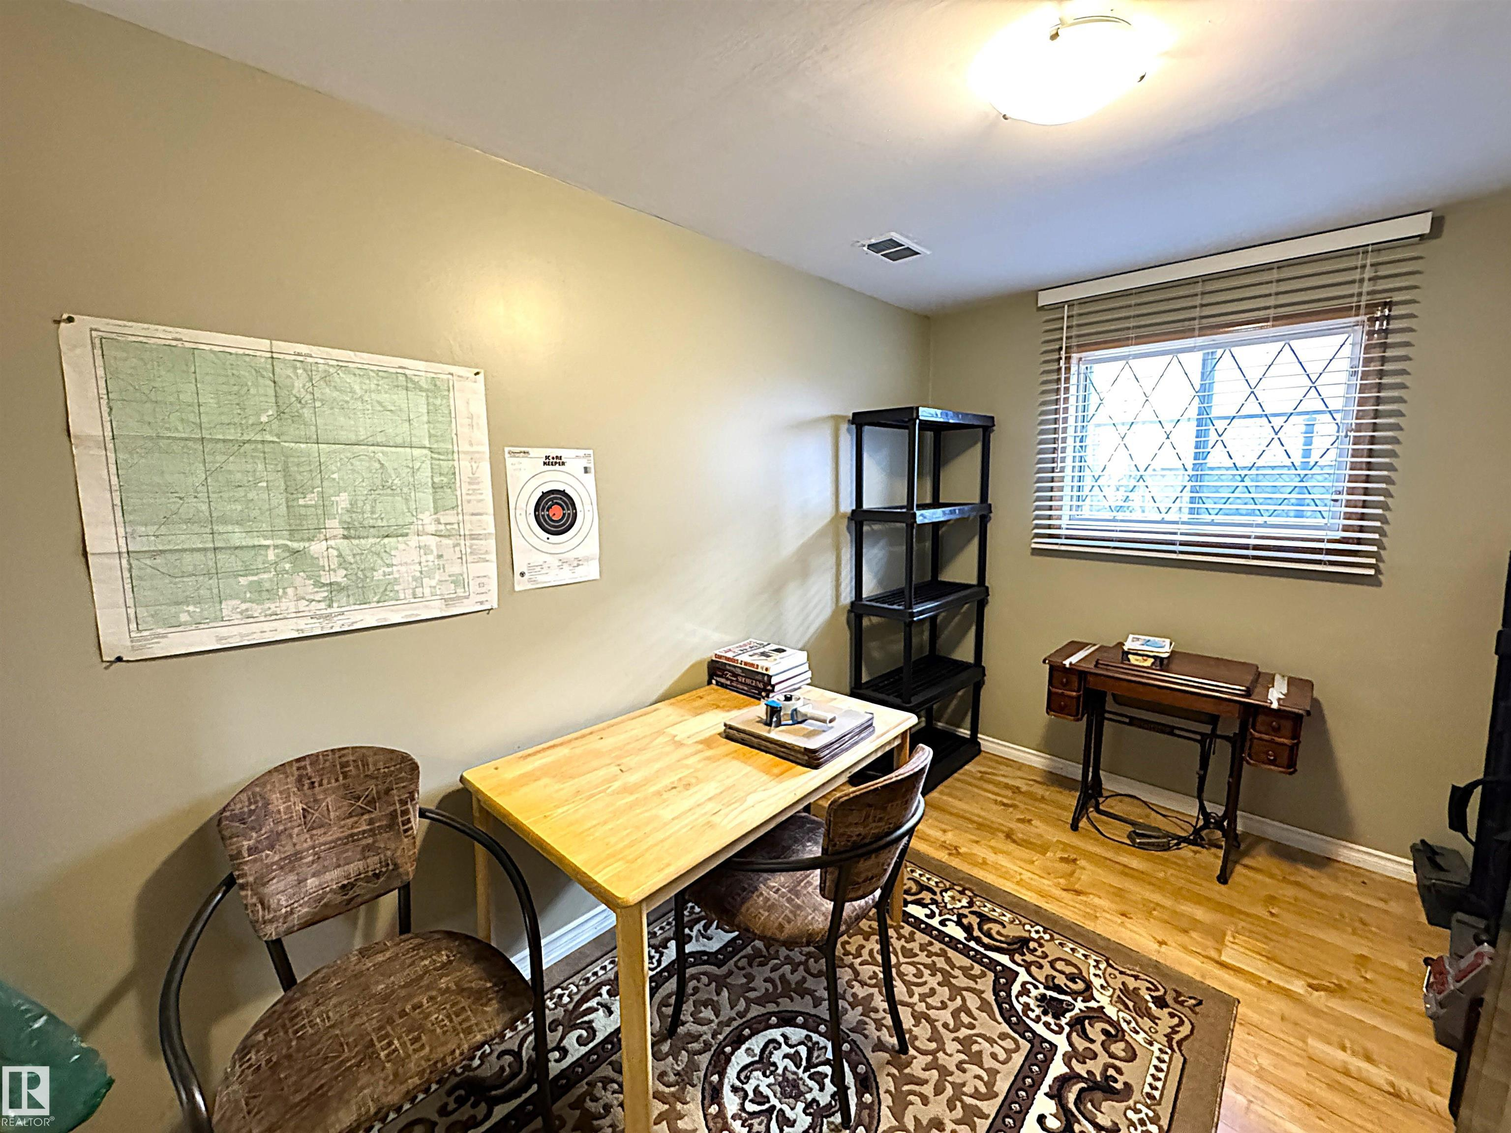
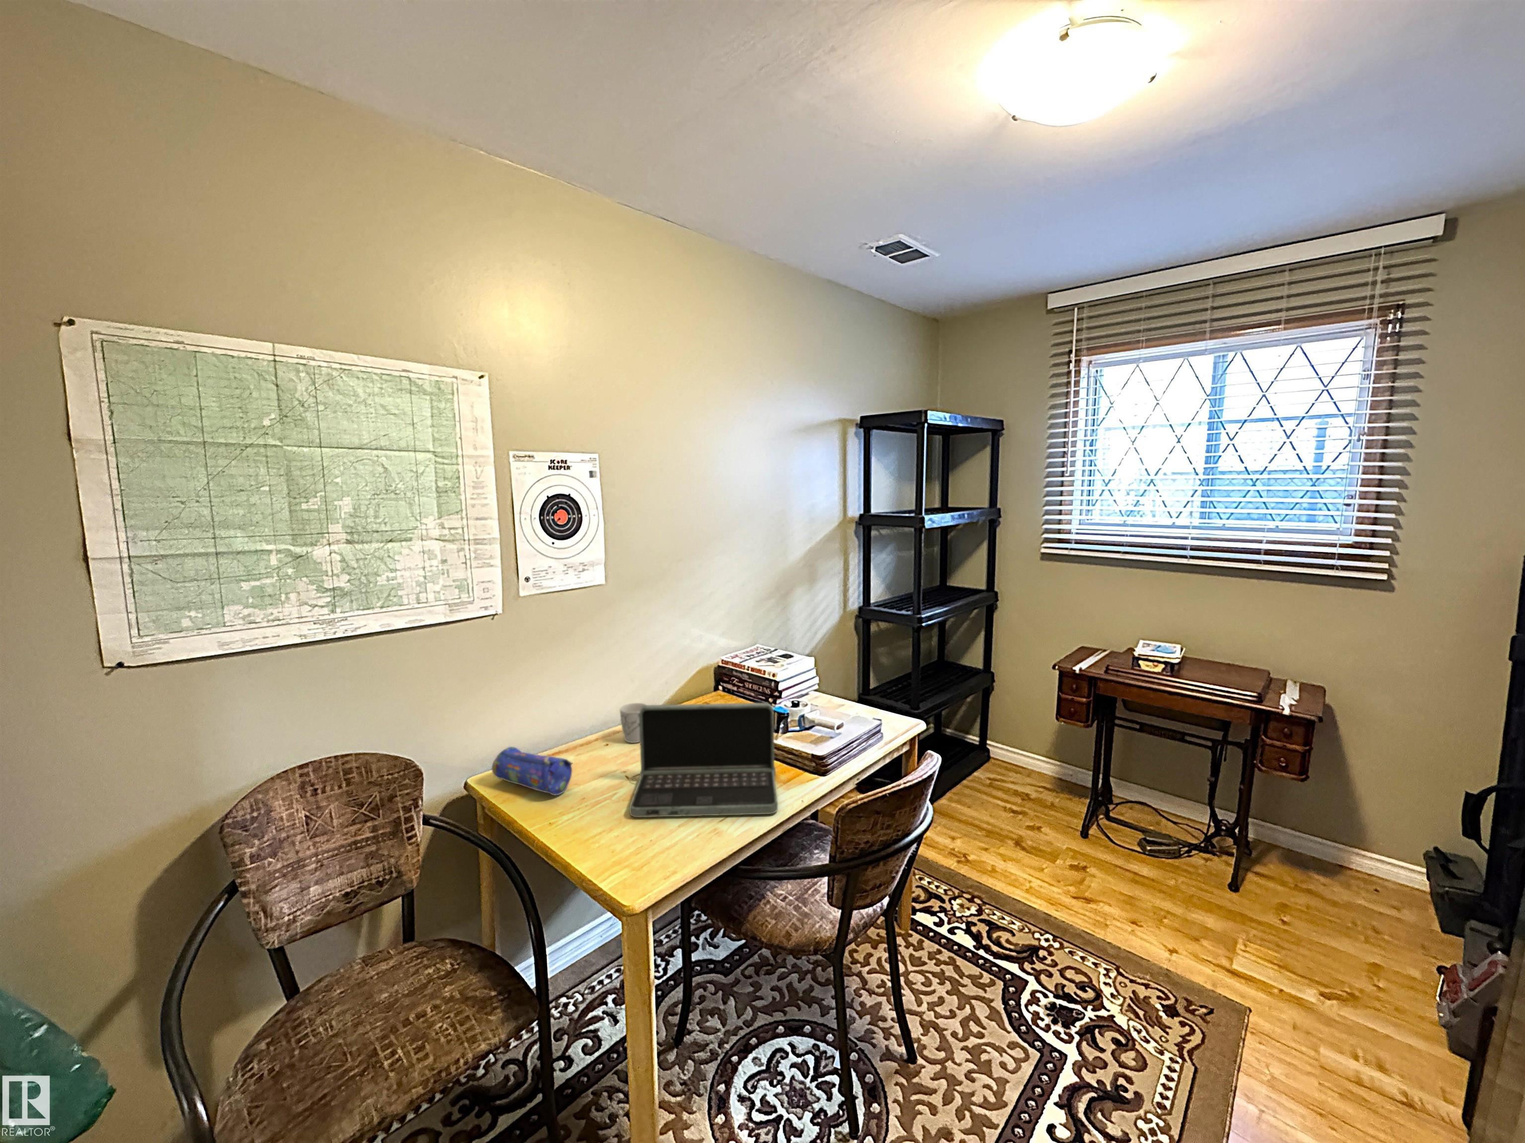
+ laptop [629,702,778,818]
+ pencil case [491,746,573,796]
+ mug [620,702,647,743]
